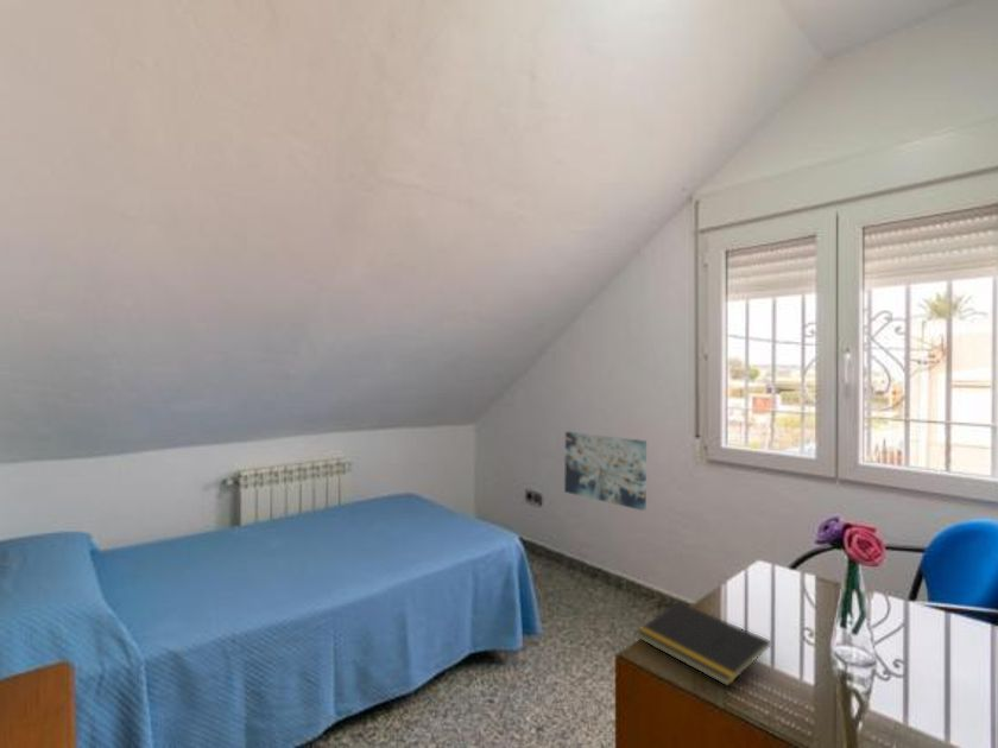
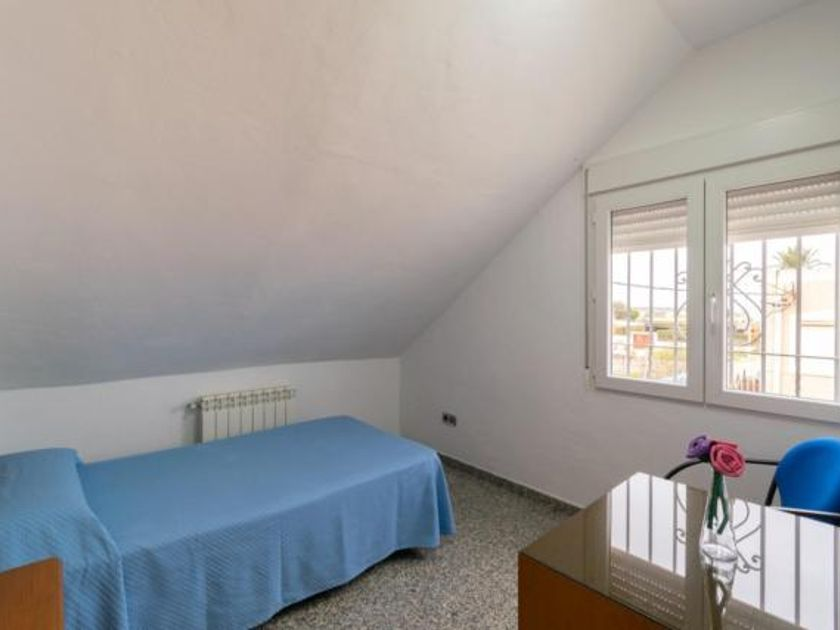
- wall art [563,431,648,512]
- notepad [634,601,772,687]
